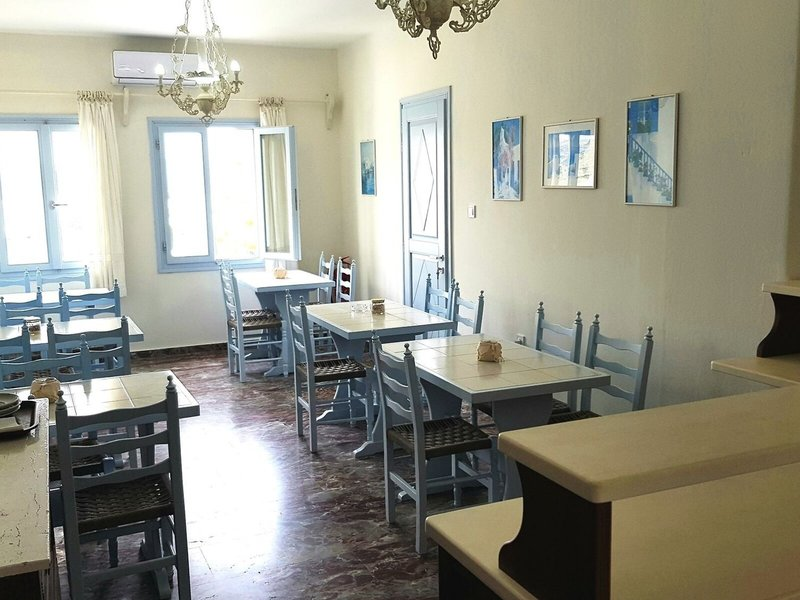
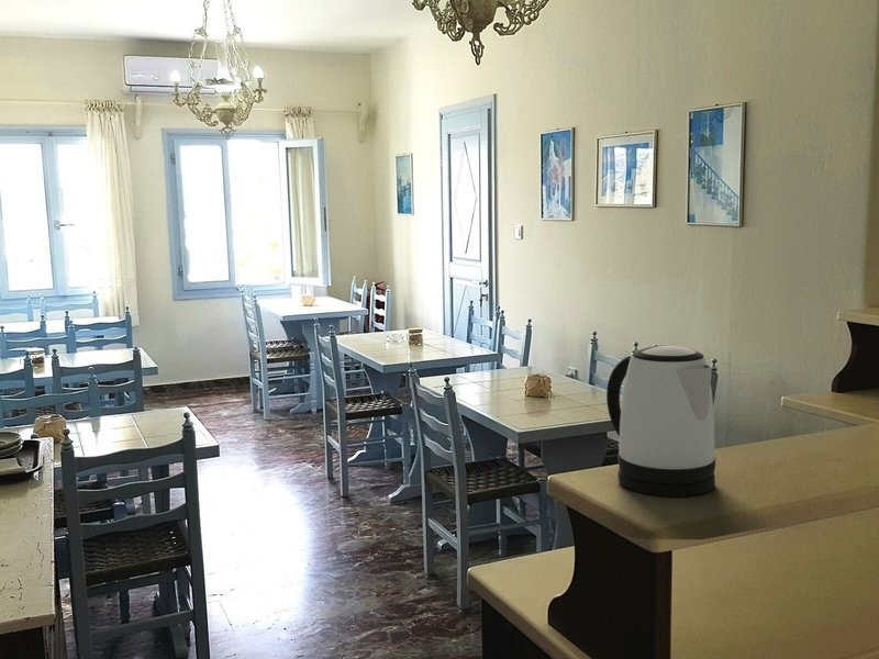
+ kettle [605,344,716,498]
